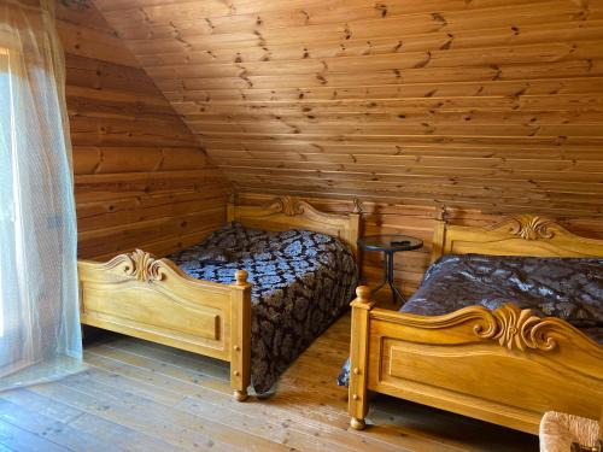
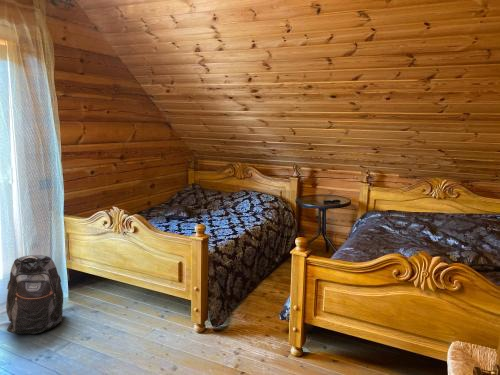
+ backpack [5,254,64,335]
